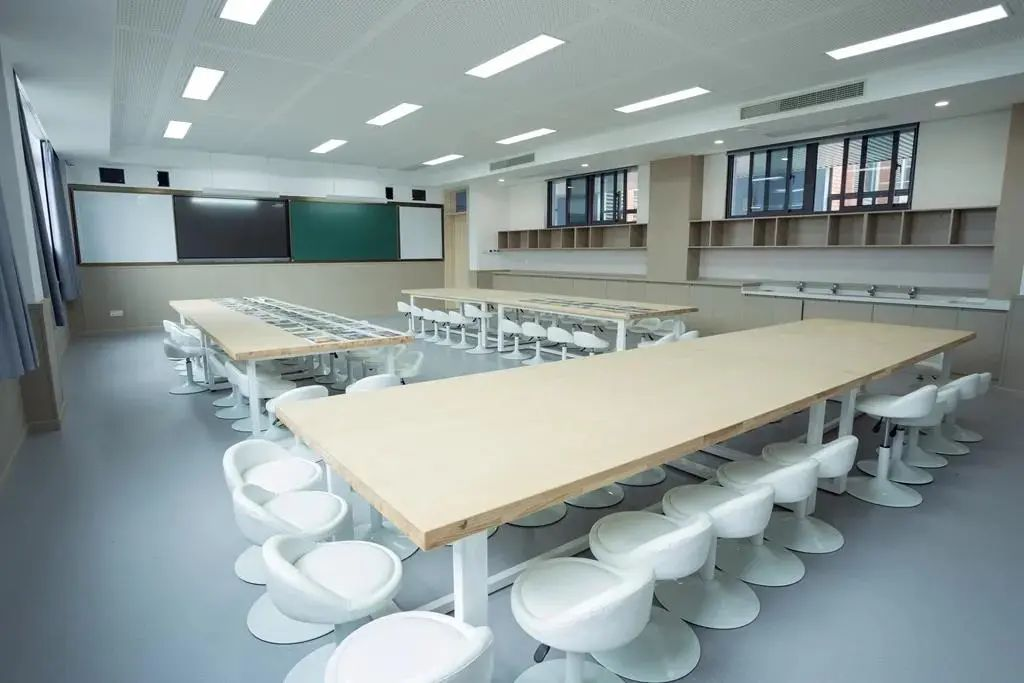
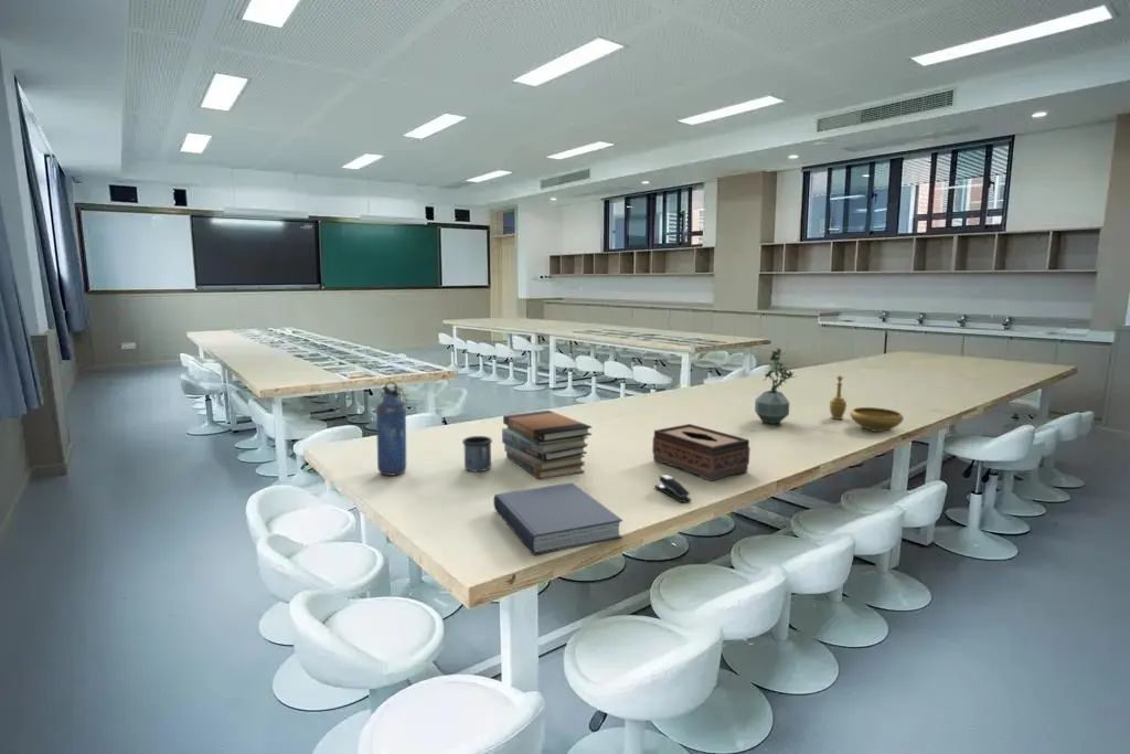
+ potted plant [754,347,797,425]
+ mug [461,435,493,472]
+ tissue box [651,423,751,482]
+ decorative bowl [828,374,905,433]
+ stapler [653,474,692,503]
+ book stack [501,410,593,480]
+ book [492,481,623,555]
+ water bottle [375,381,408,477]
